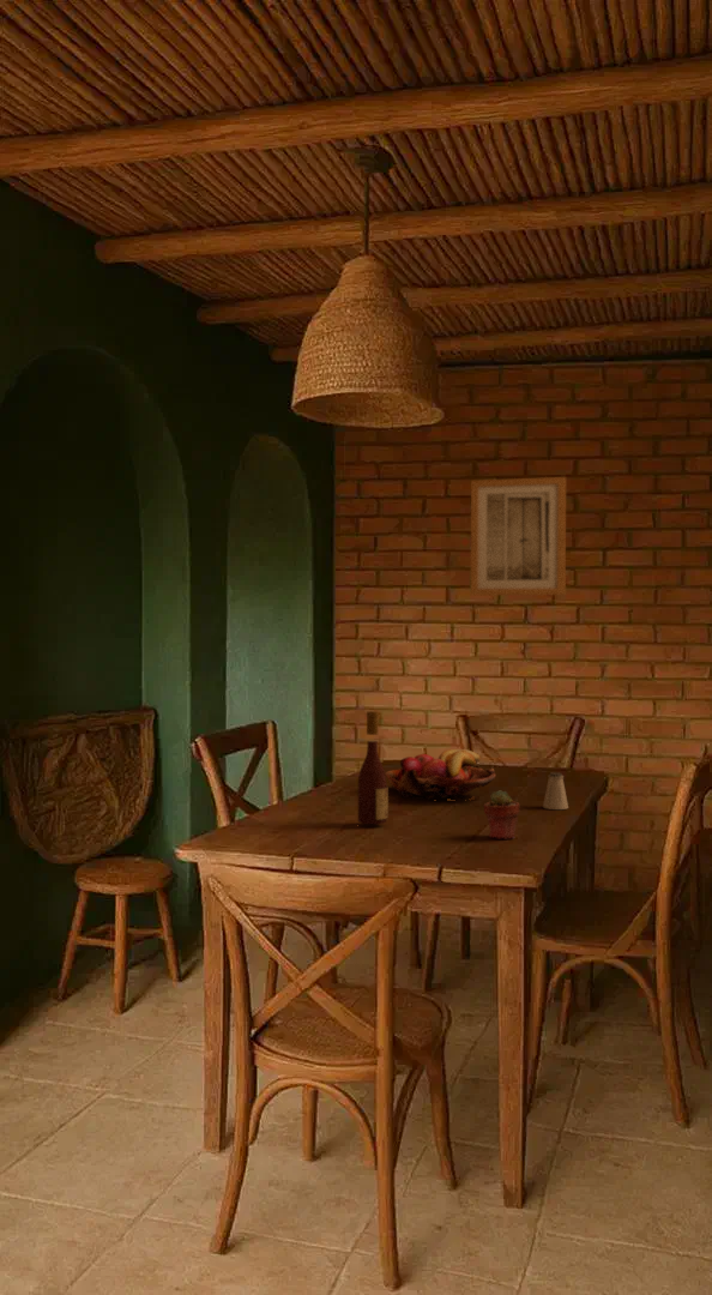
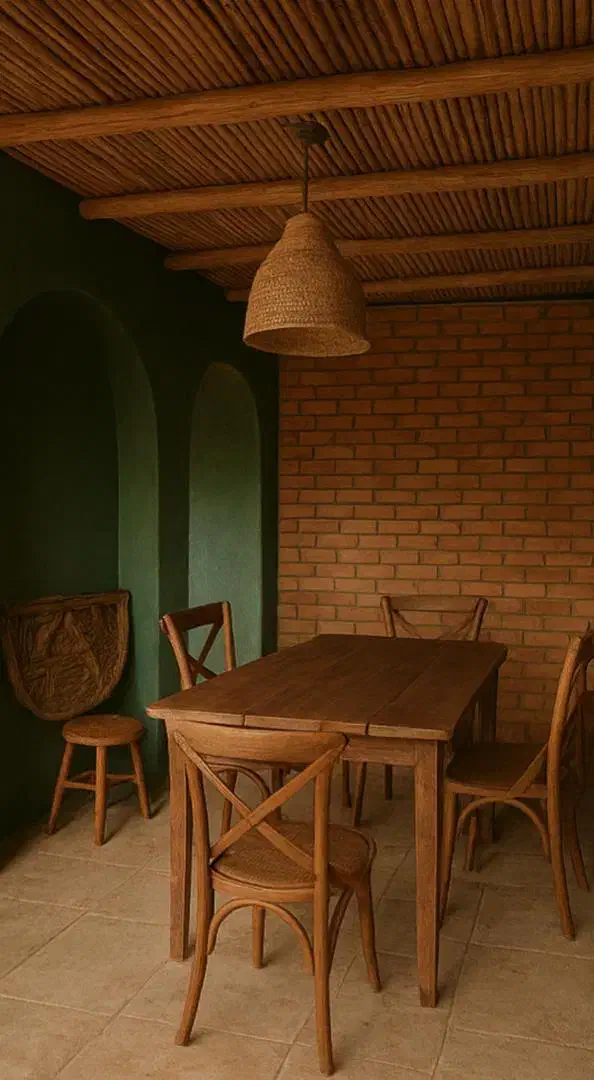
- fruit basket [385,748,496,801]
- wall art [470,476,567,596]
- potted succulent [483,789,520,841]
- wine bottle [357,710,390,825]
- saltshaker [542,771,569,811]
